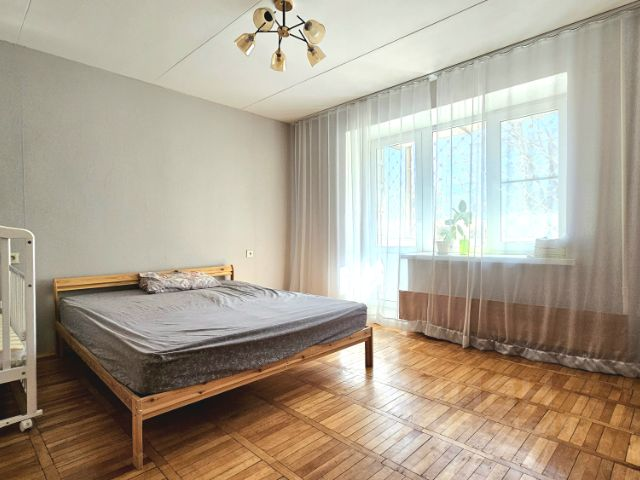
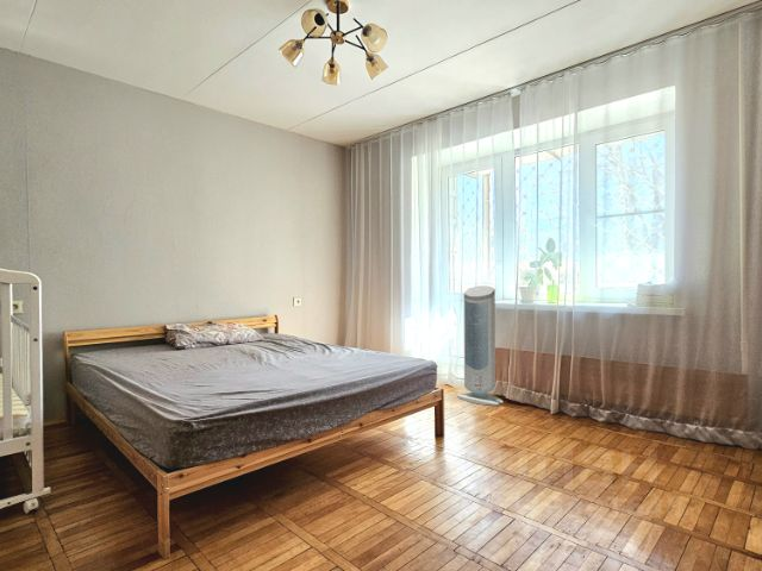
+ air purifier [456,284,505,407]
